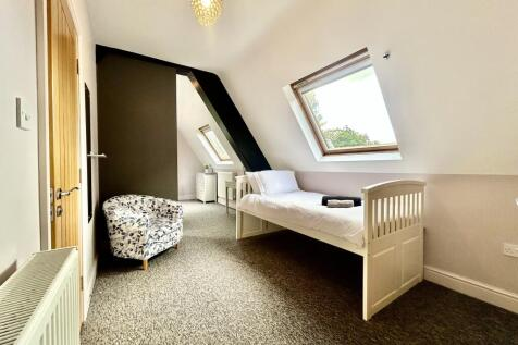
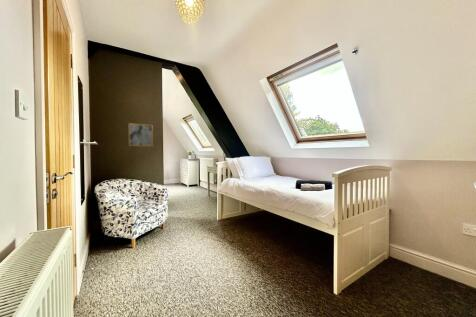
+ wall art [128,122,154,147]
